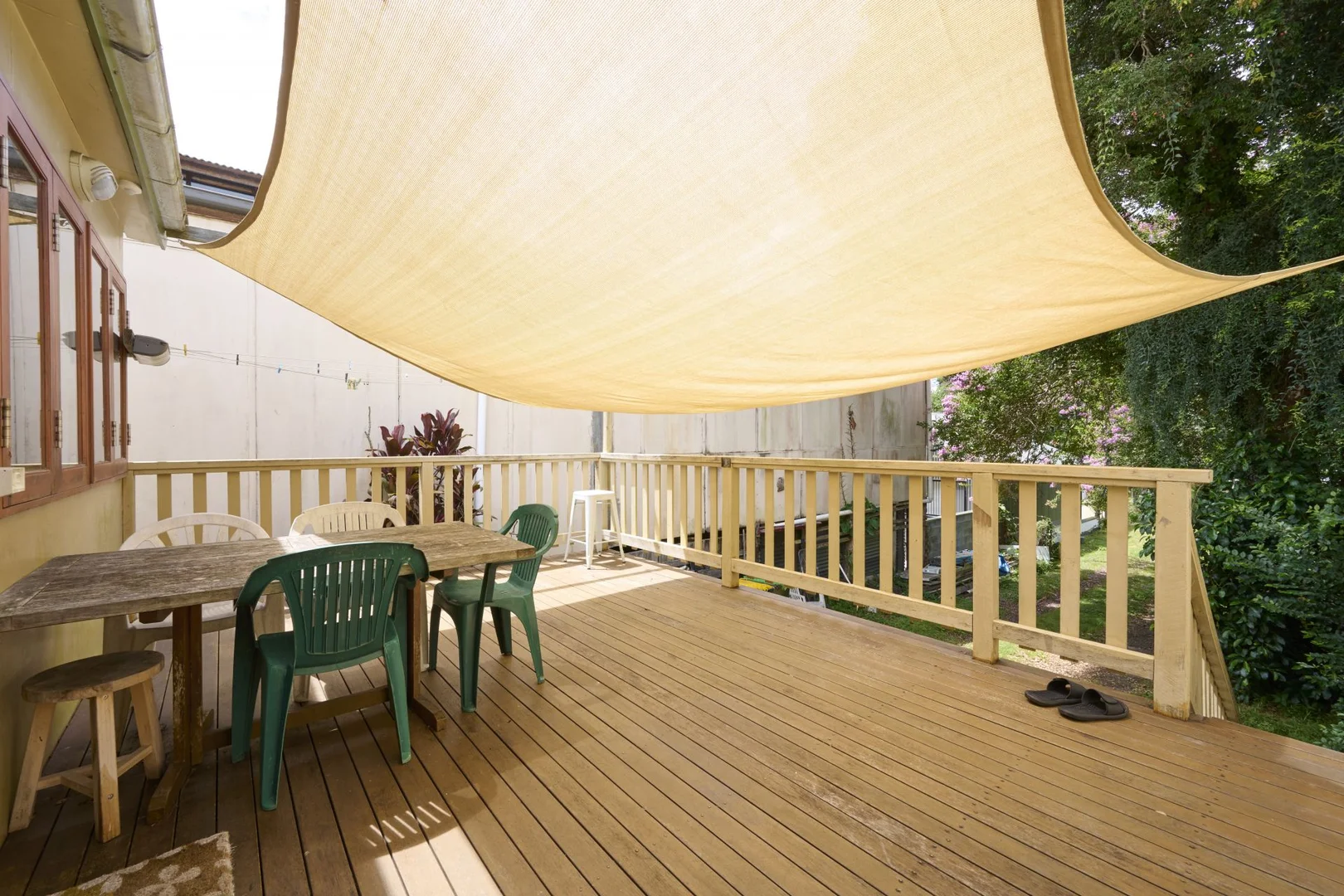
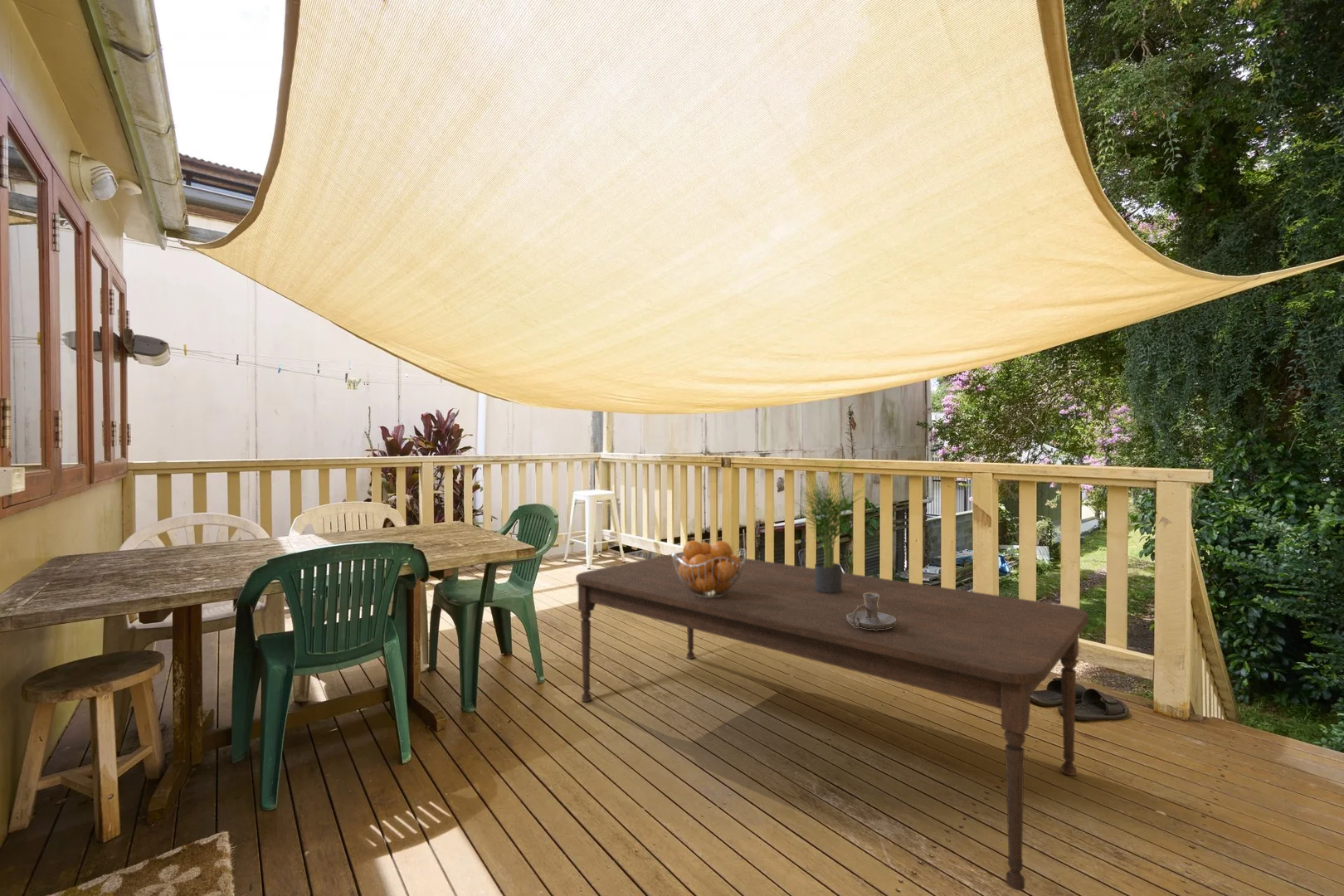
+ potted plant [794,460,866,593]
+ candle holder [847,593,896,630]
+ fruit basket [671,539,747,598]
+ dining table [575,551,1089,891]
